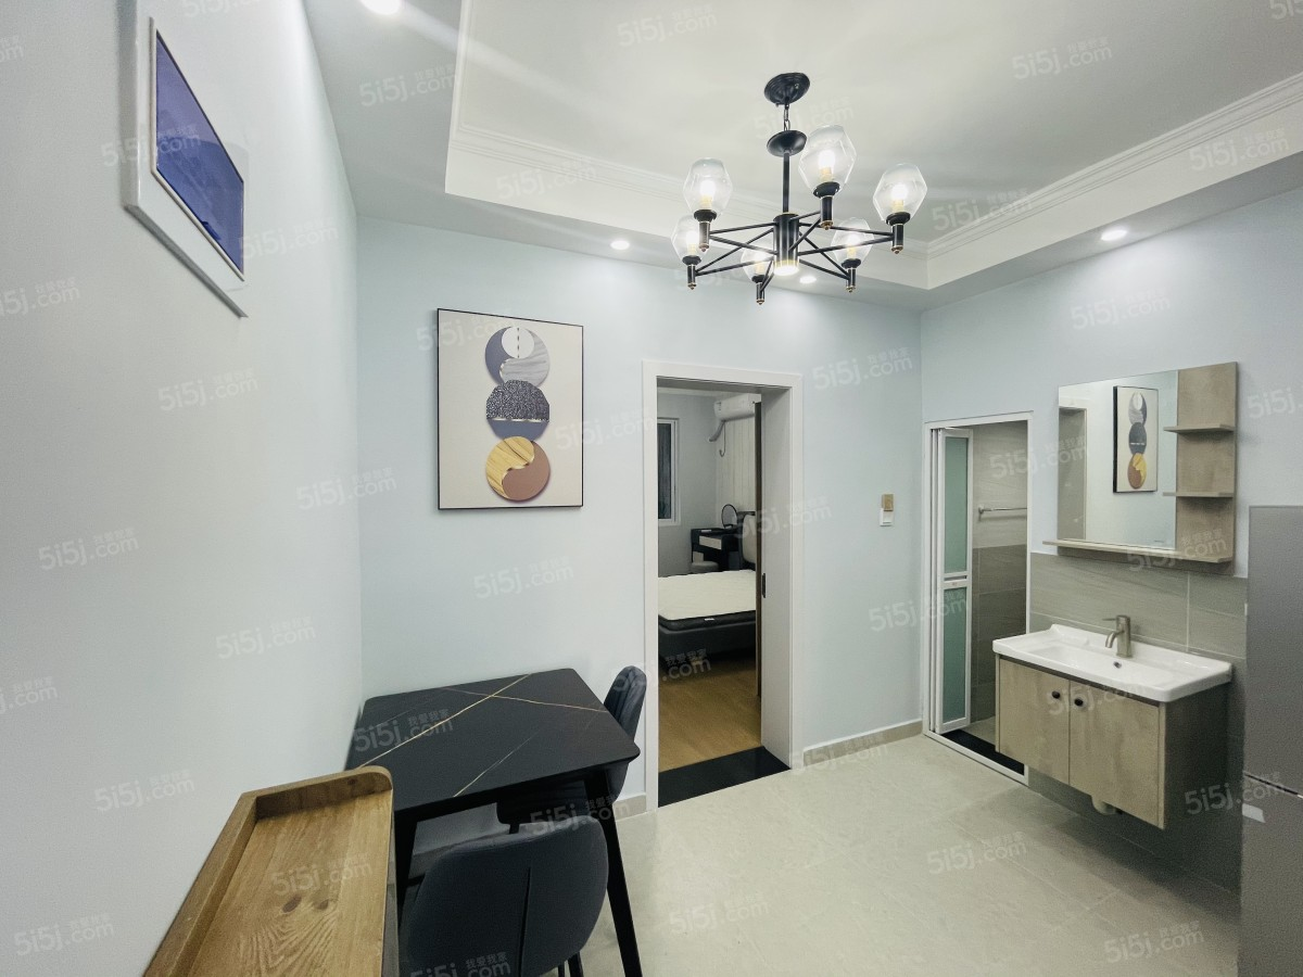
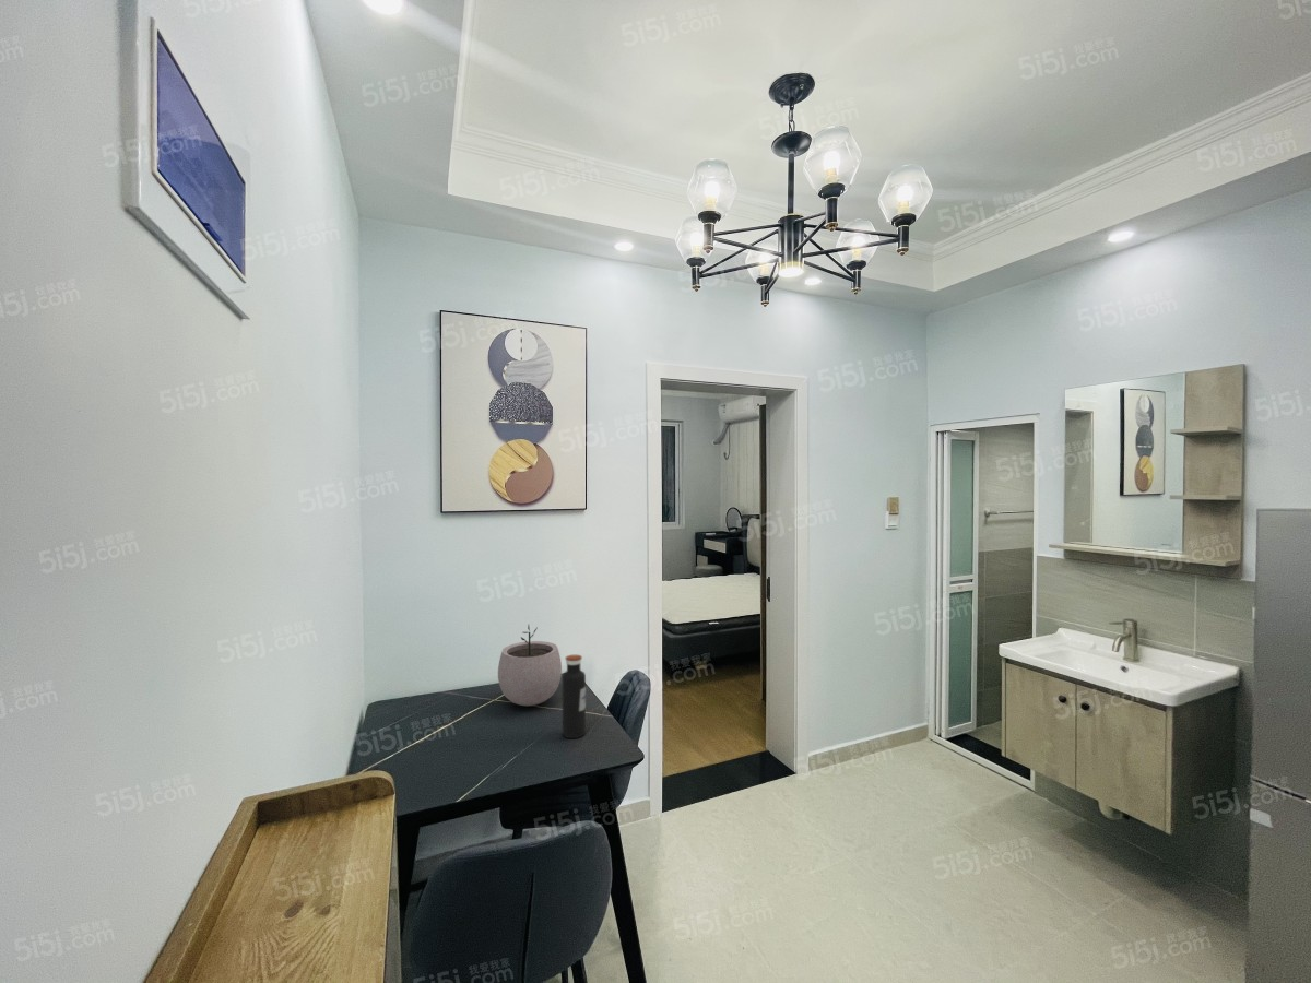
+ plant pot [497,625,563,707]
+ water bottle [562,654,587,739]
